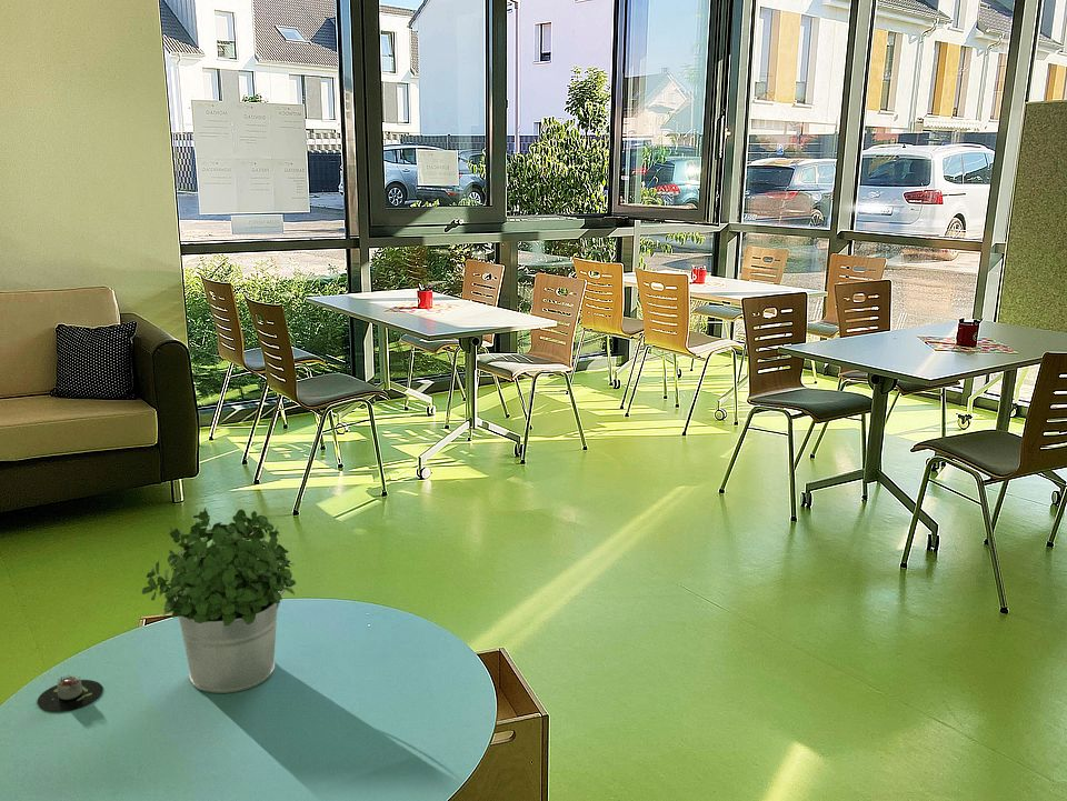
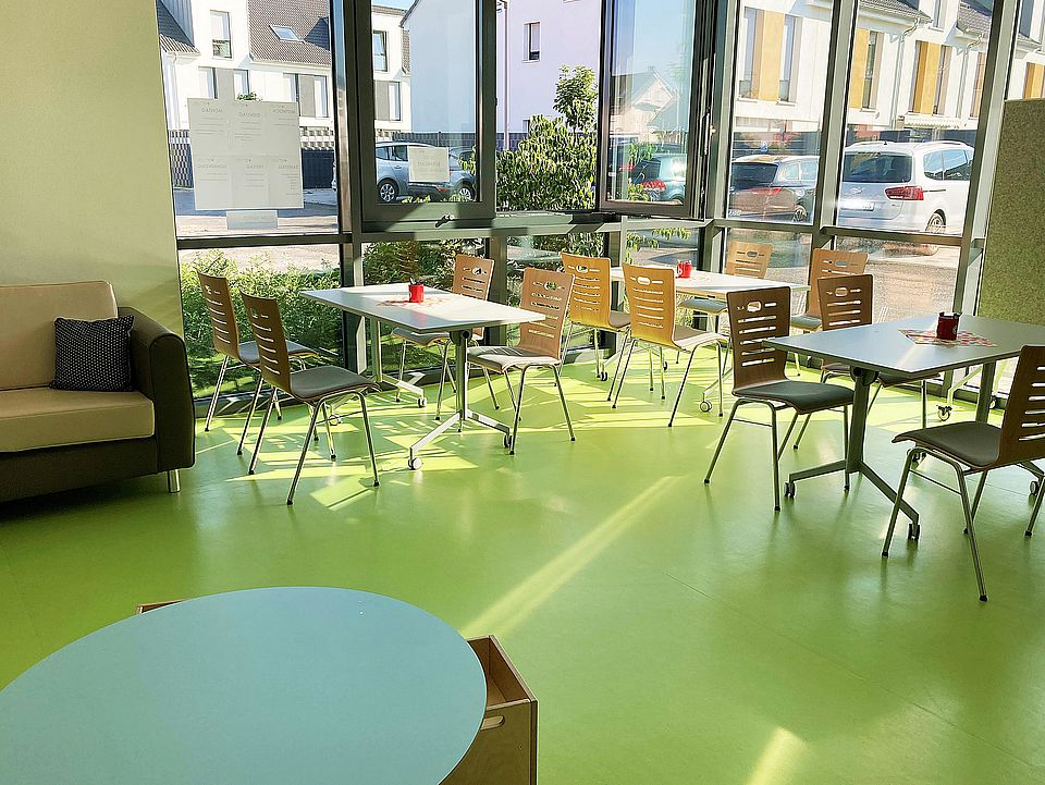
- potted plant [141,507,297,694]
- candle [37,674,103,712]
